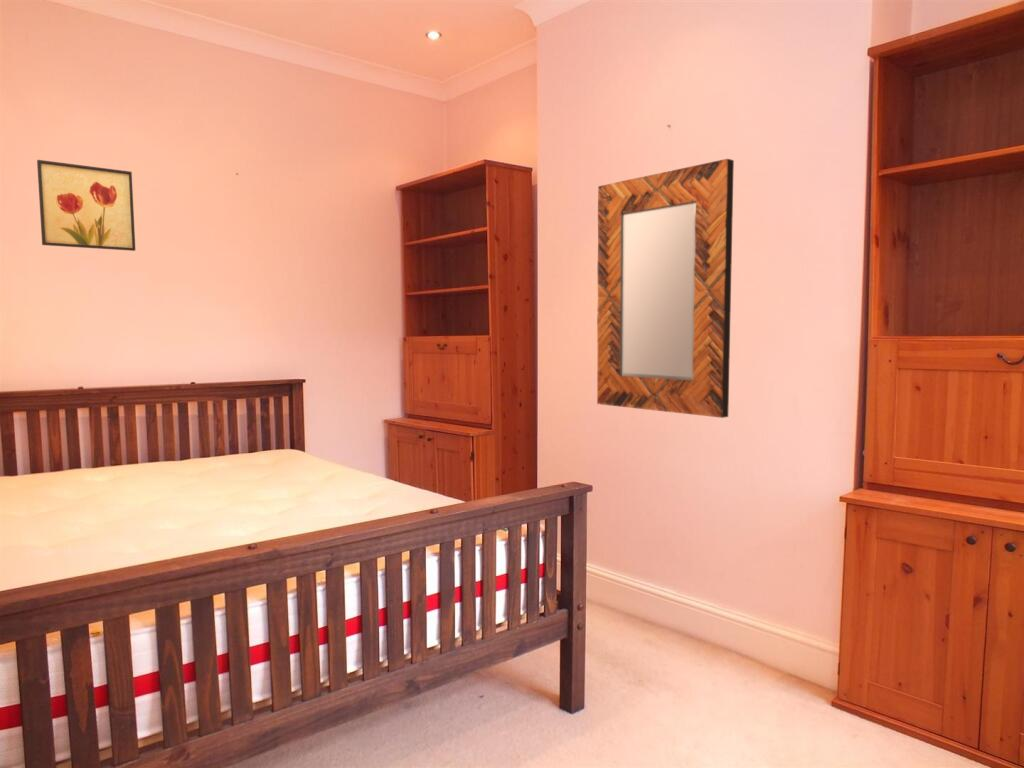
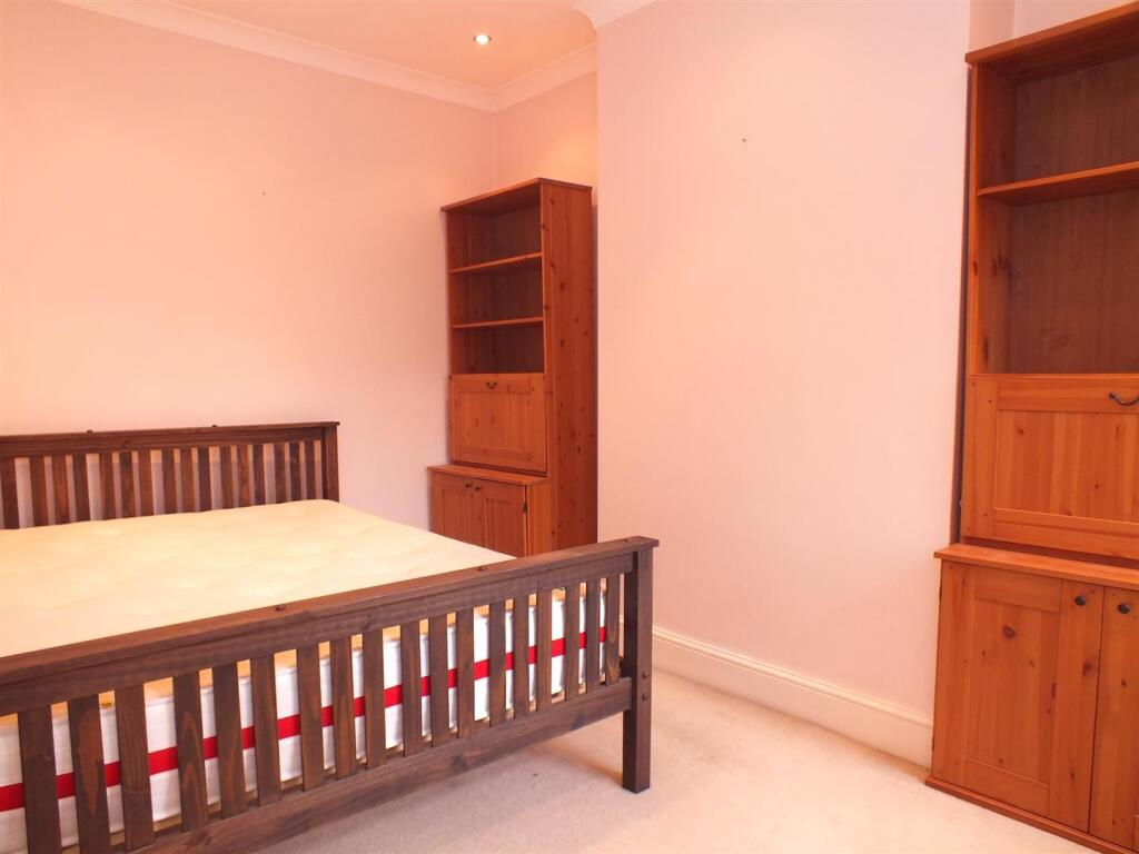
- home mirror [596,158,735,419]
- wall art [36,159,136,252]
